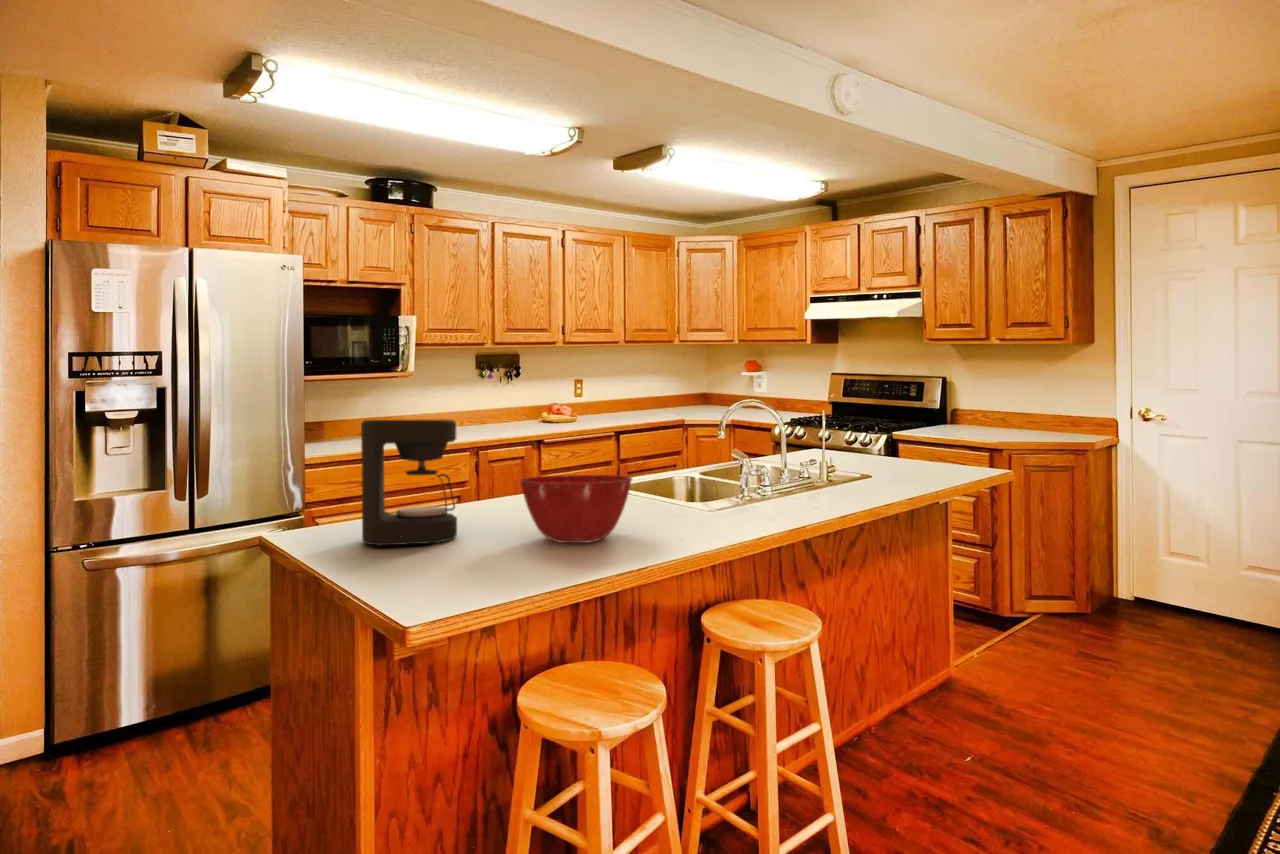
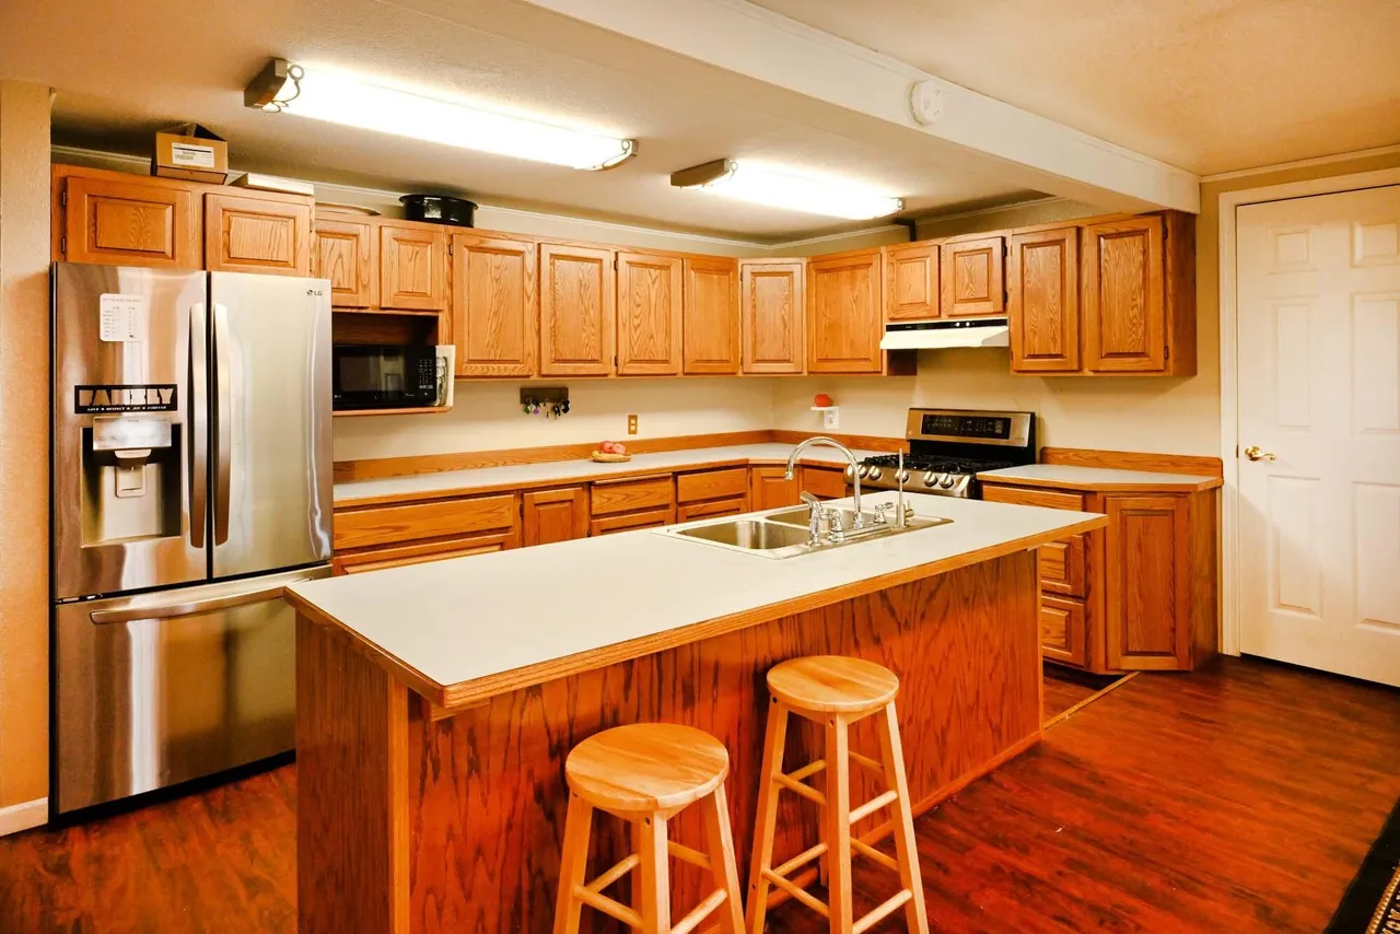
- coffee maker [360,419,458,547]
- mixing bowl [518,474,634,544]
